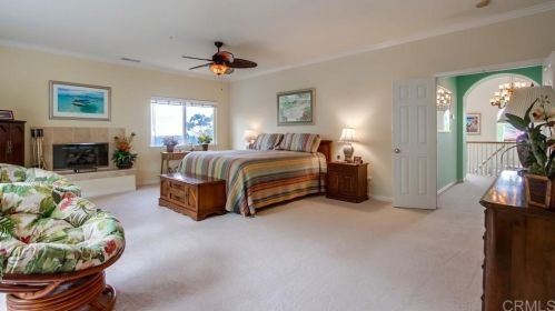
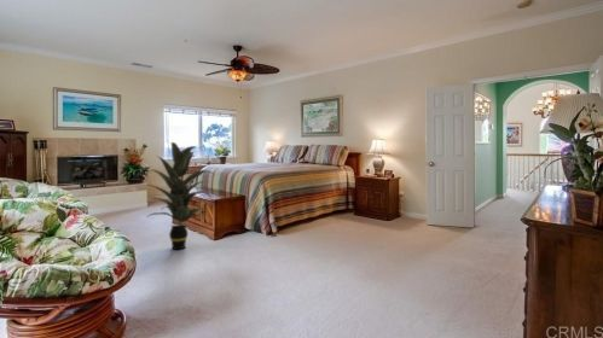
+ indoor plant [144,141,216,251]
